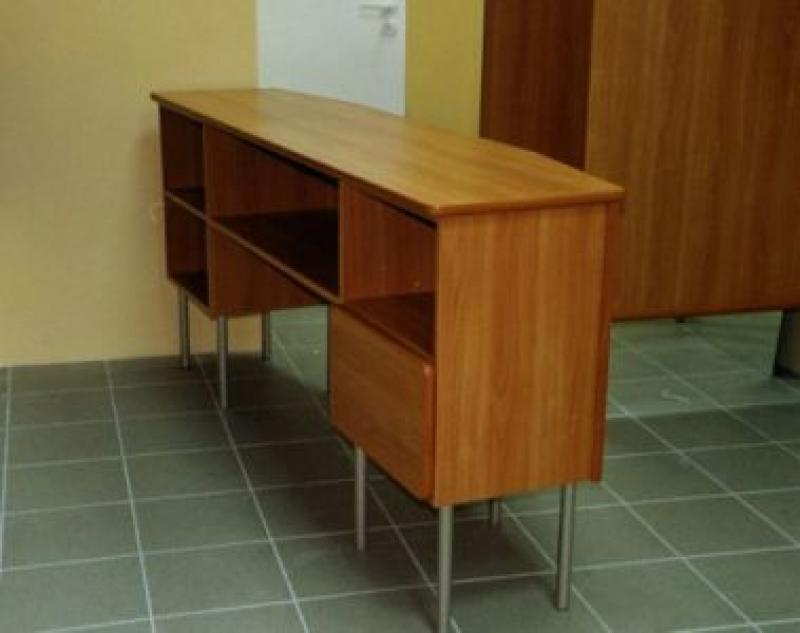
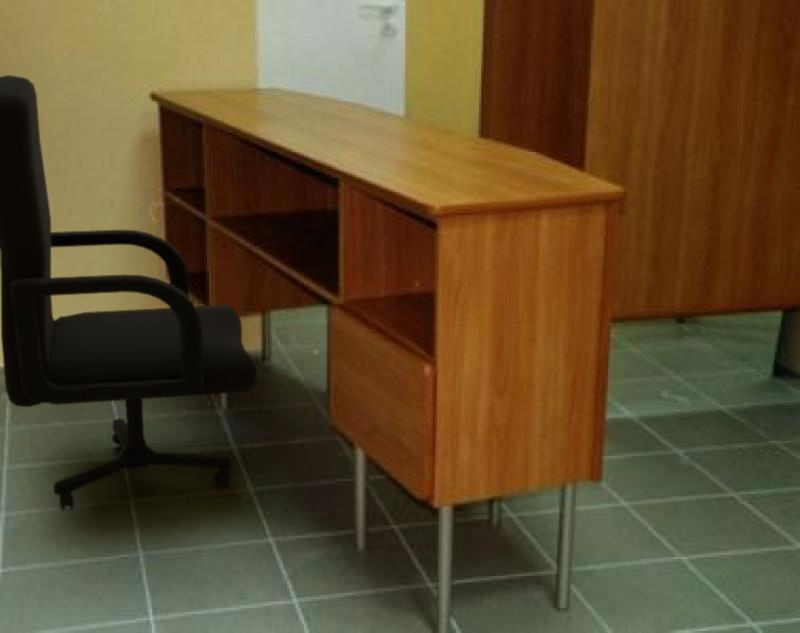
+ chair [0,74,258,512]
